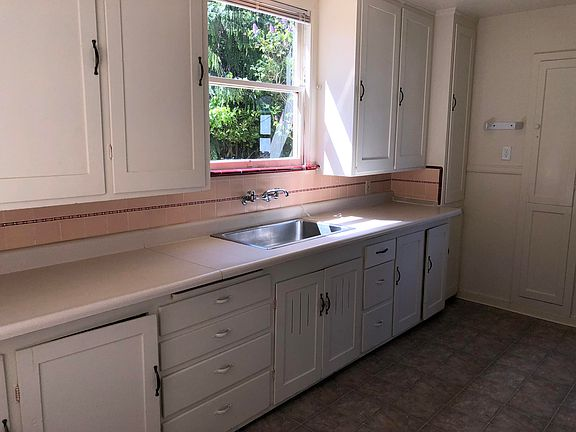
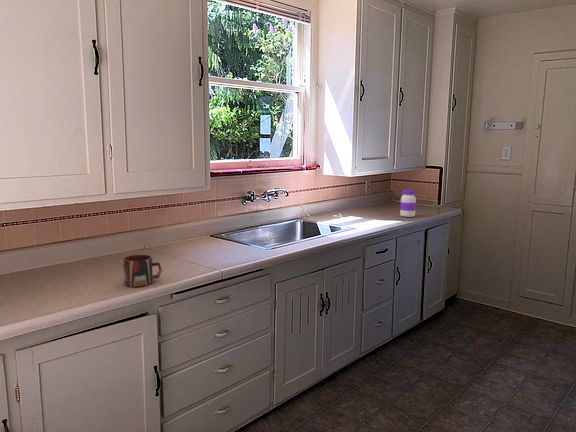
+ jar [399,189,417,218]
+ mug [122,254,163,288]
